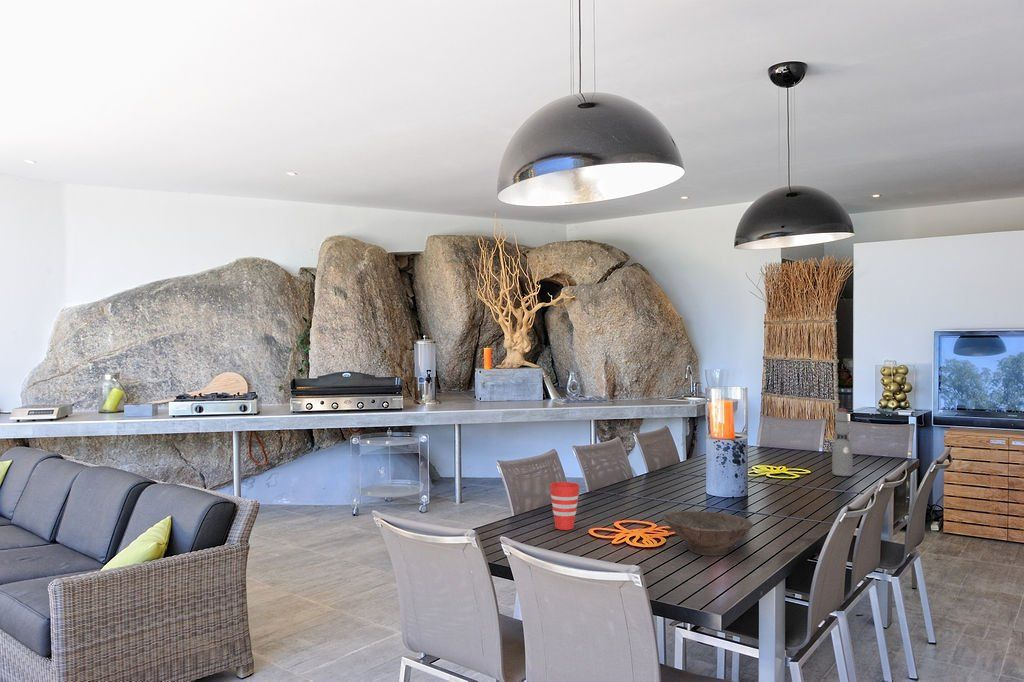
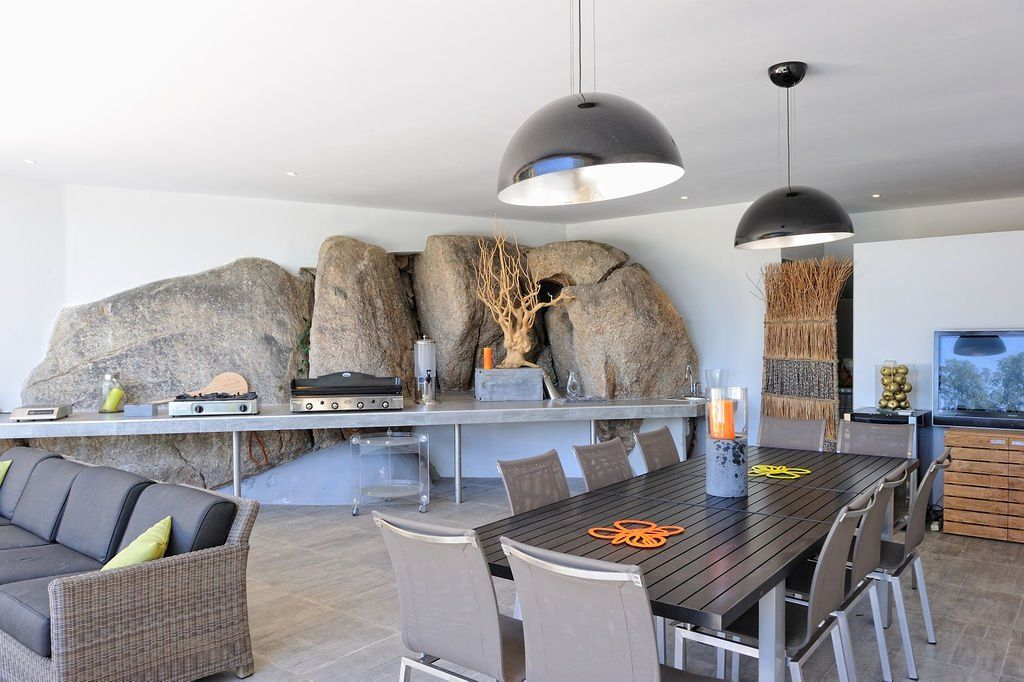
- cup [549,481,580,531]
- bottle [831,408,854,477]
- bowl [661,510,754,557]
